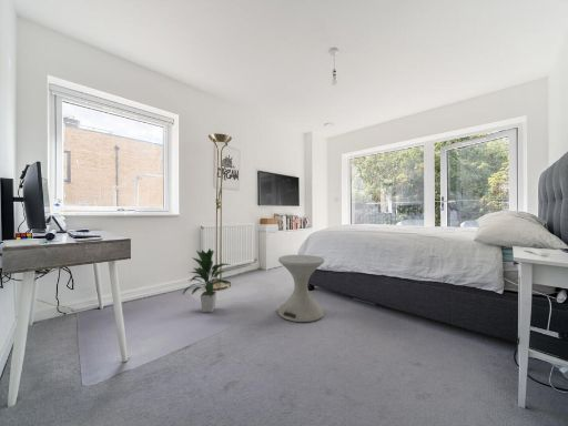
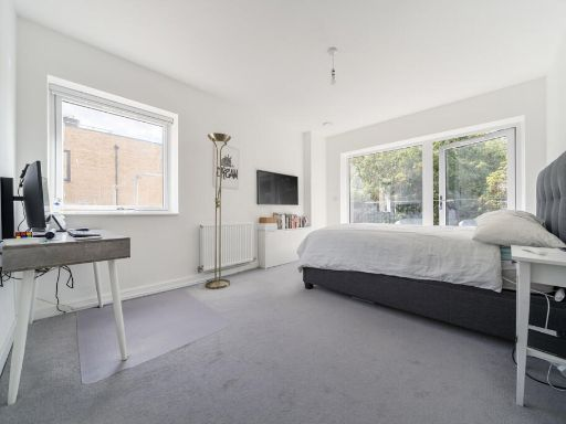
- side table [277,254,325,323]
- indoor plant [182,248,233,313]
